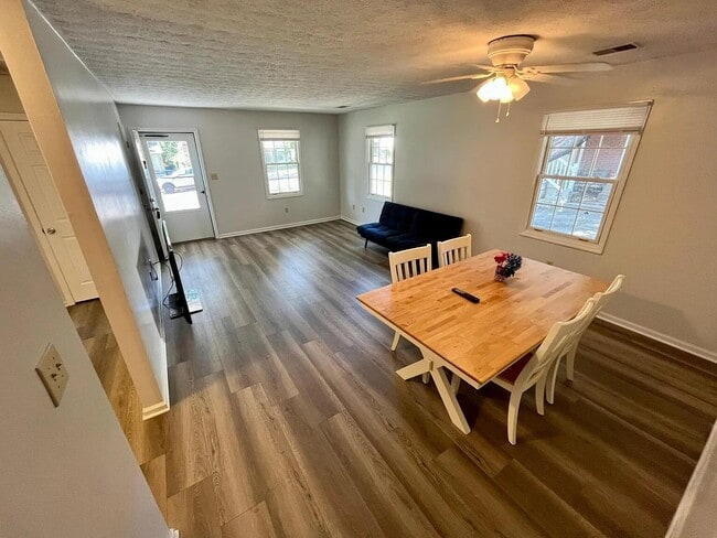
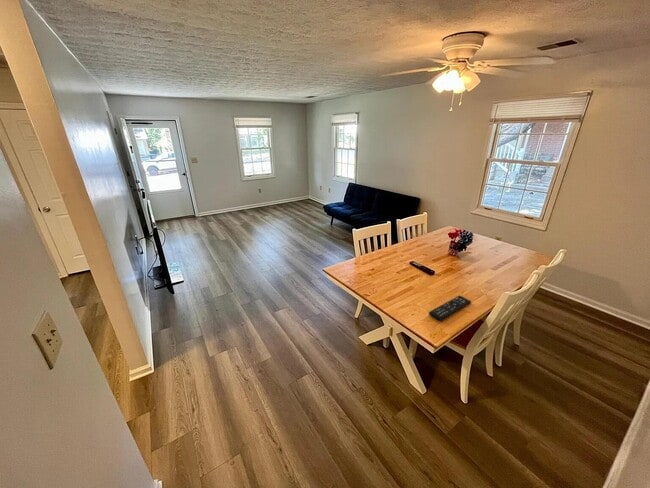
+ remote control [428,294,472,322]
